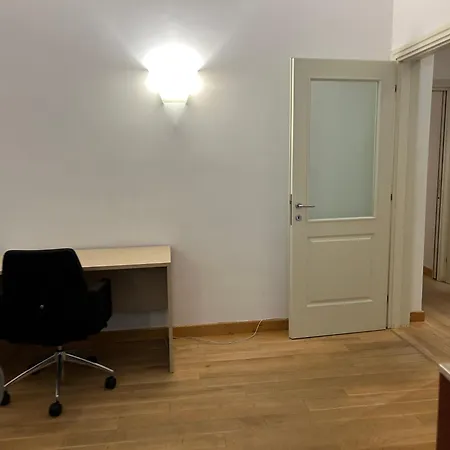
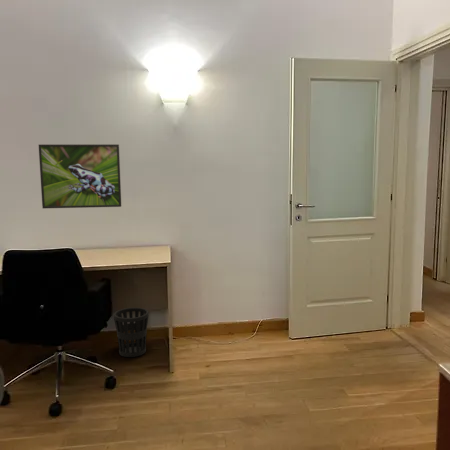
+ wastebasket [113,307,150,358]
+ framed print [38,143,122,209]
